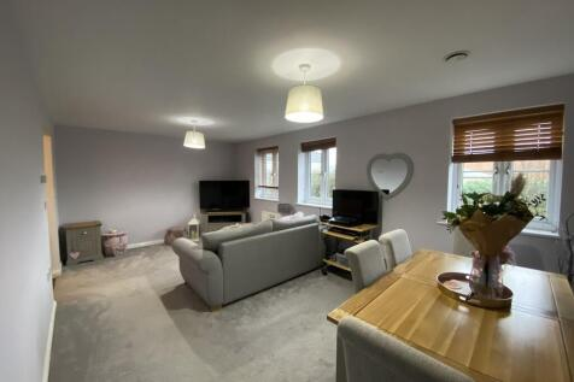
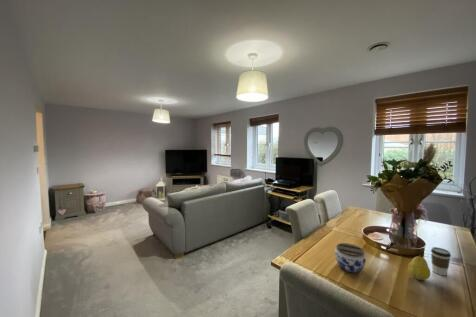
+ fruit [407,254,432,281]
+ jar [334,242,367,274]
+ coffee cup [430,246,452,276]
